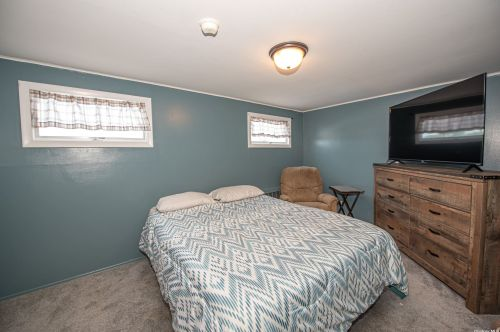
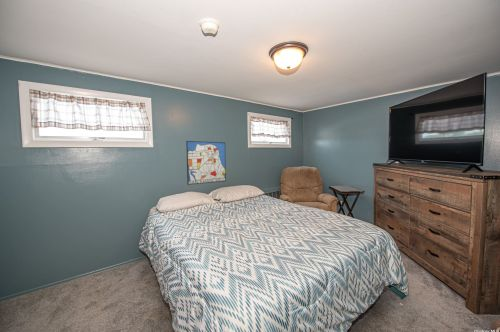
+ wall art [185,140,227,186]
